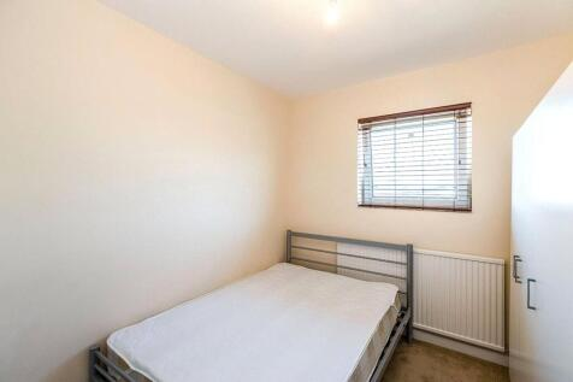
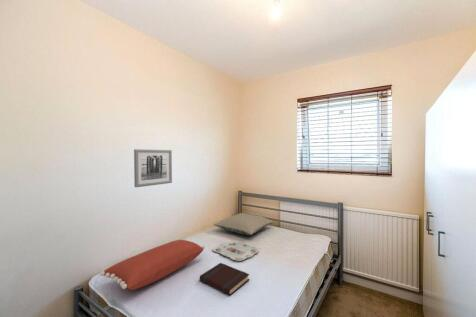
+ serving tray [212,240,259,262]
+ pillow [99,238,206,291]
+ wall art [133,148,173,188]
+ pillow [213,212,274,236]
+ book [199,262,250,297]
